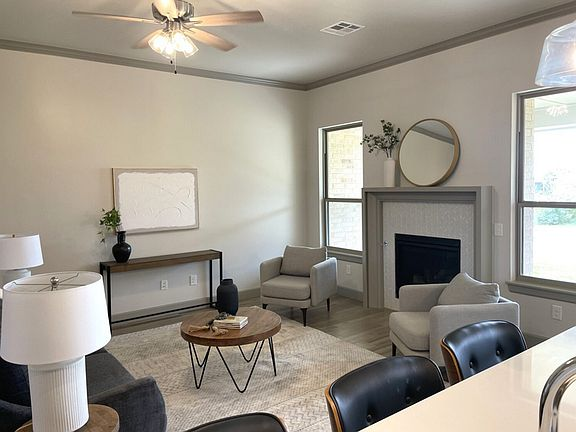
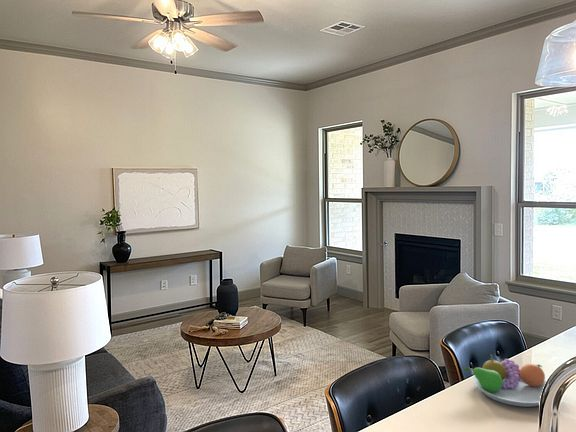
+ fruit bowl [464,353,547,408]
